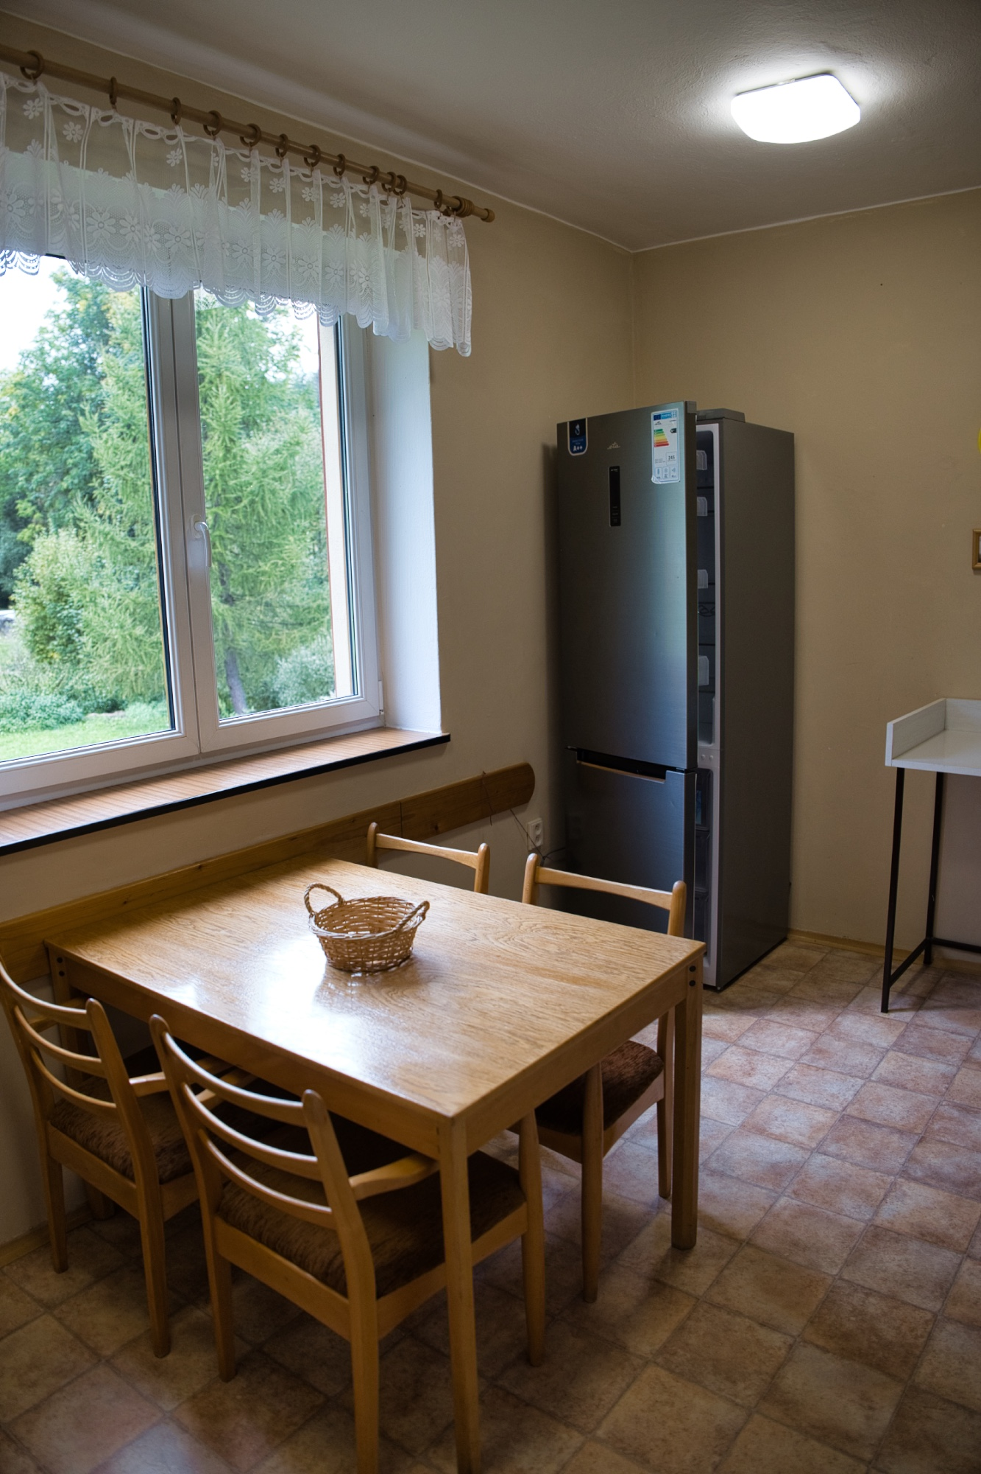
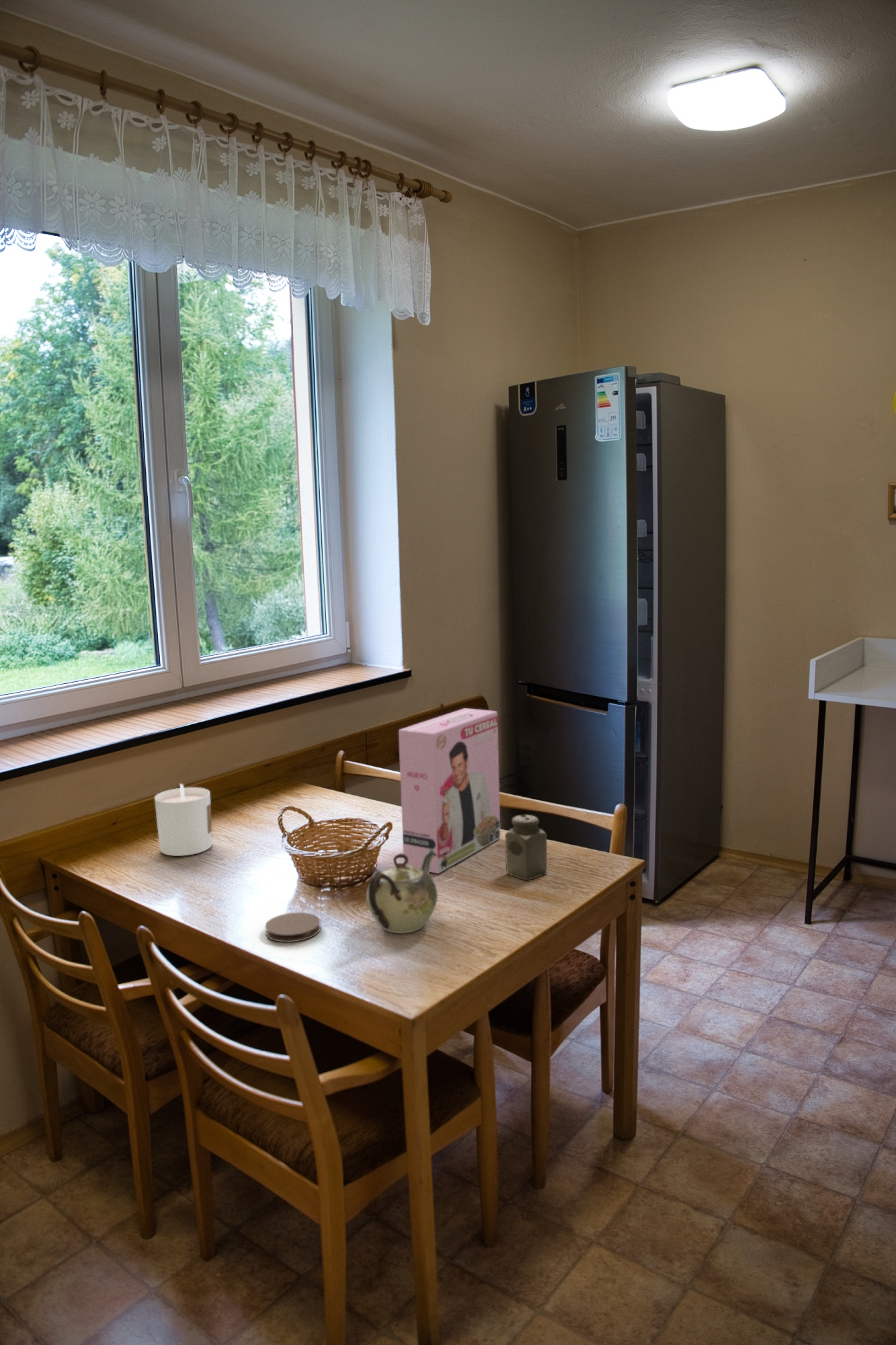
+ candle [154,783,213,857]
+ salt shaker [504,814,548,881]
+ cereal box [398,707,501,874]
+ teapot [366,849,438,934]
+ coaster [265,912,321,943]
